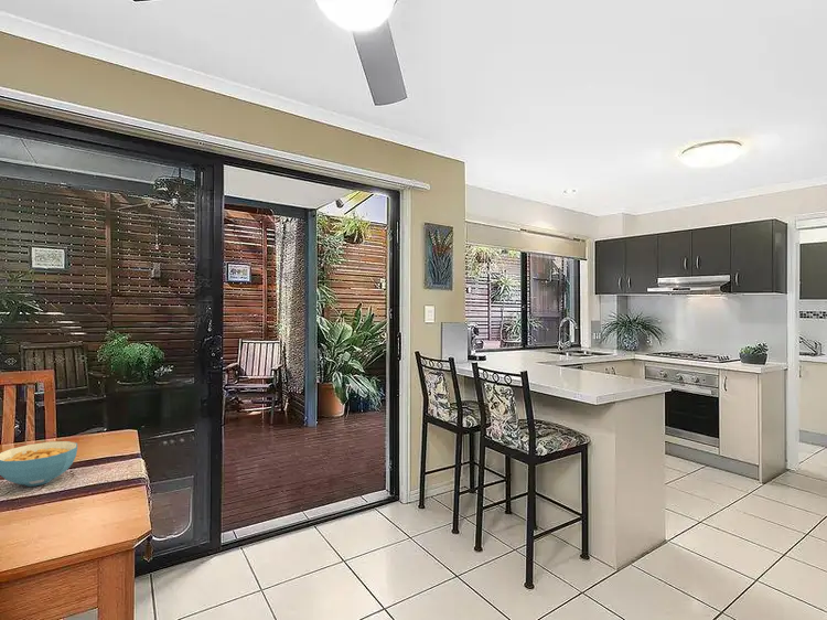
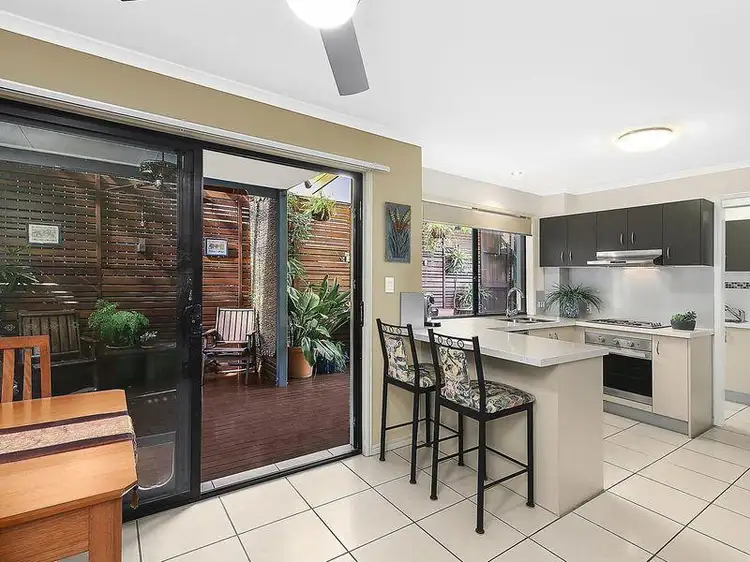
- cereal bowl [0,440,78,488]
